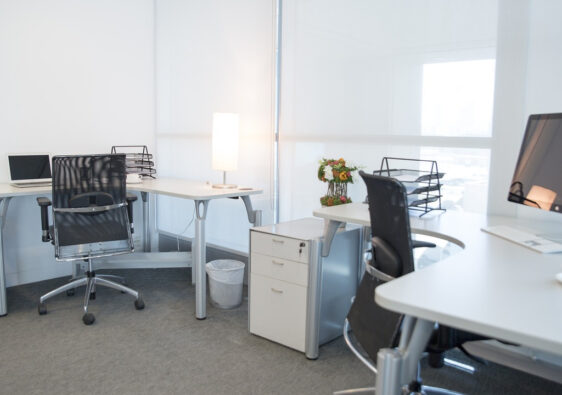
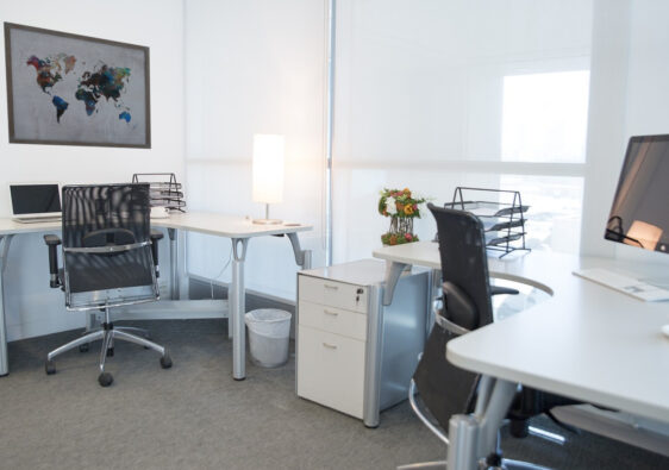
+ wall art [2,20,152,150]
